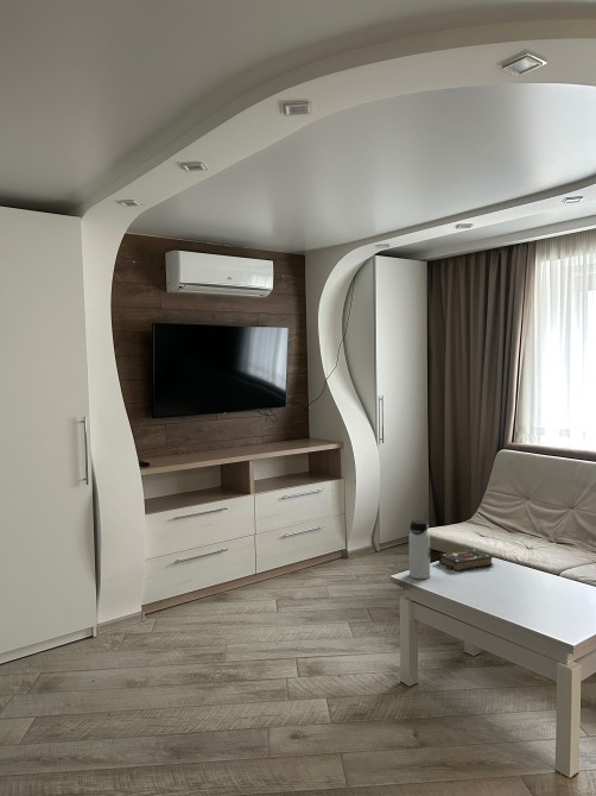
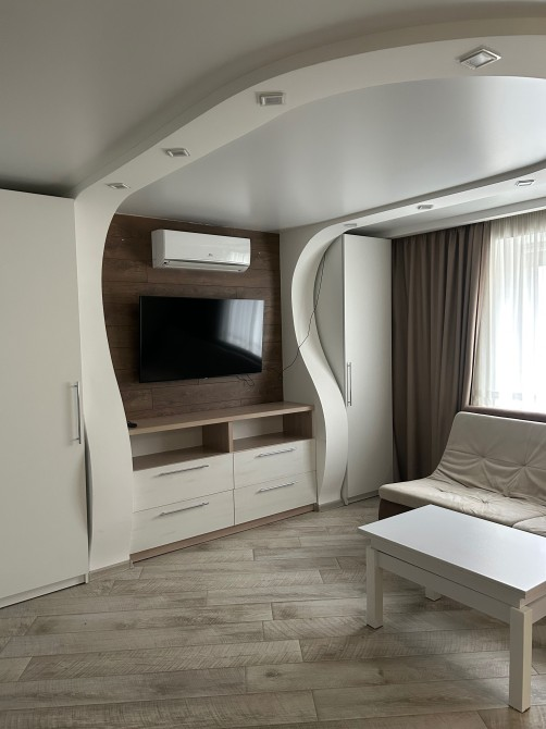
- book [438,548,495,573]
- water bottle [408,519,431,580]
